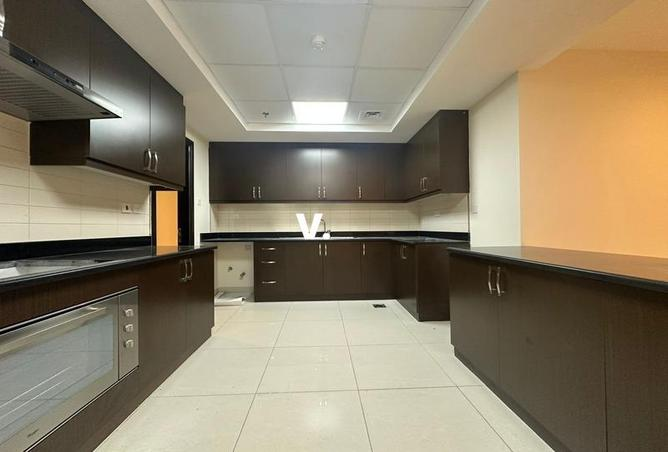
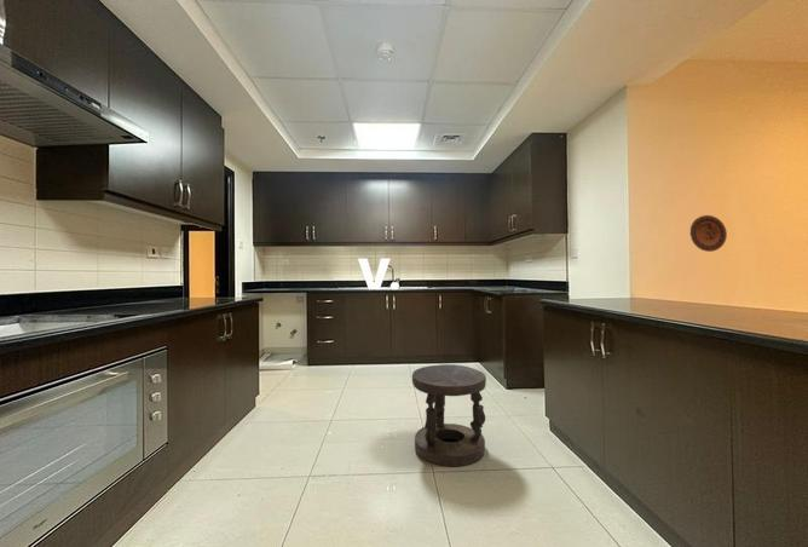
+ decorative plate [689,214,728,253]
+ stool [411,363,487,467]
